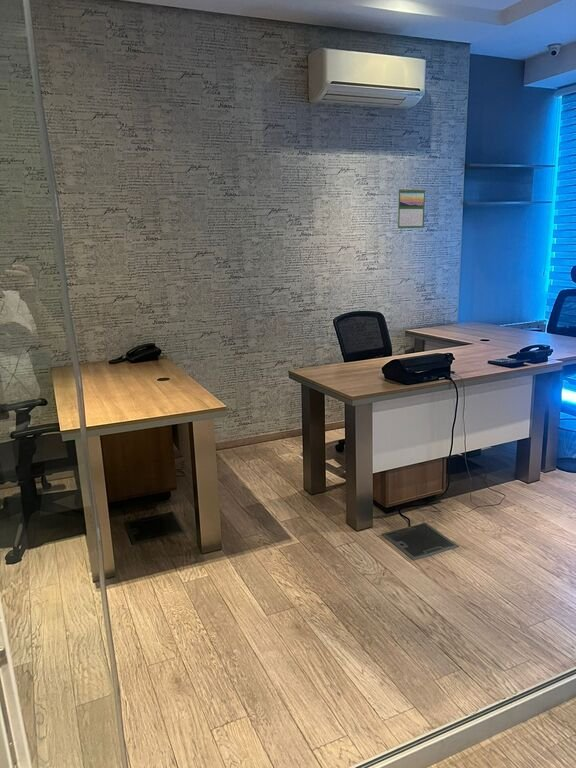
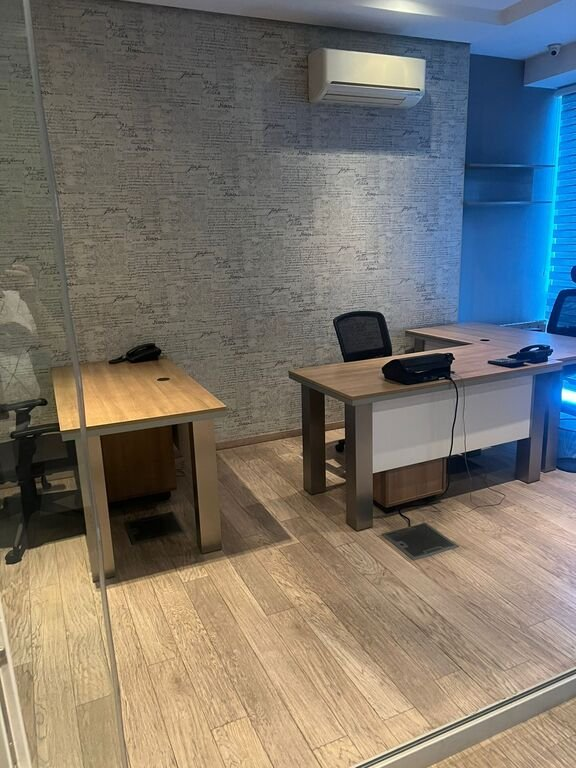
- calendar [397,187,426,229]
